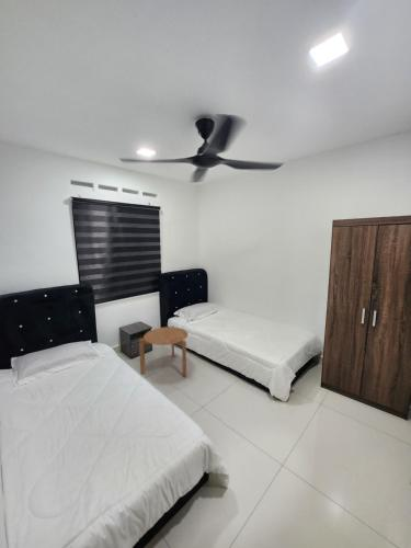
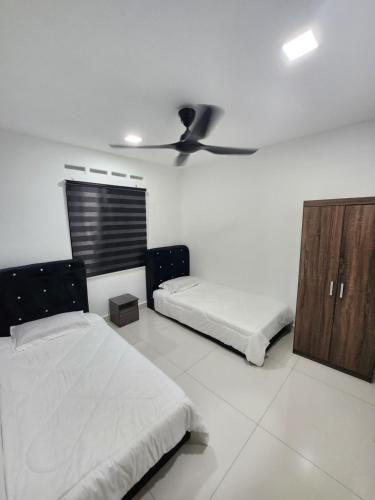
- side table [138,324,189,378]
